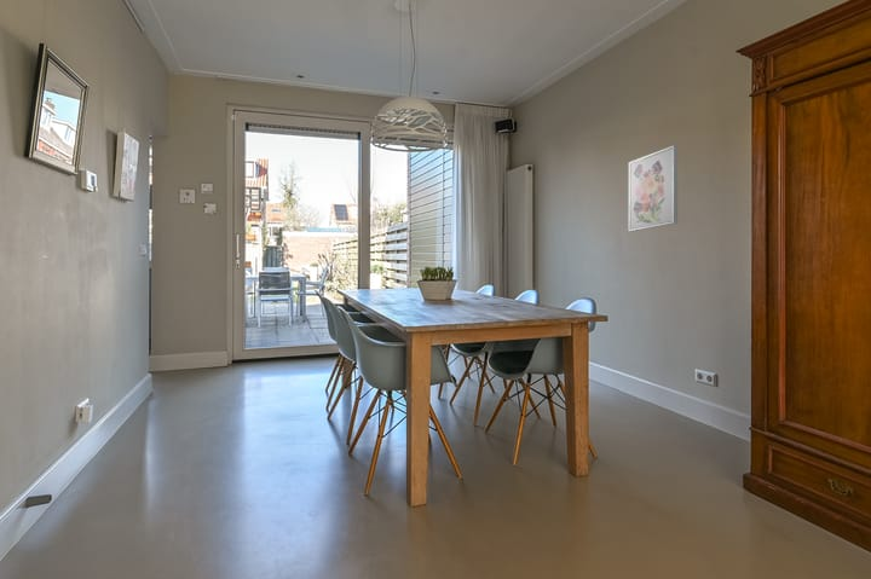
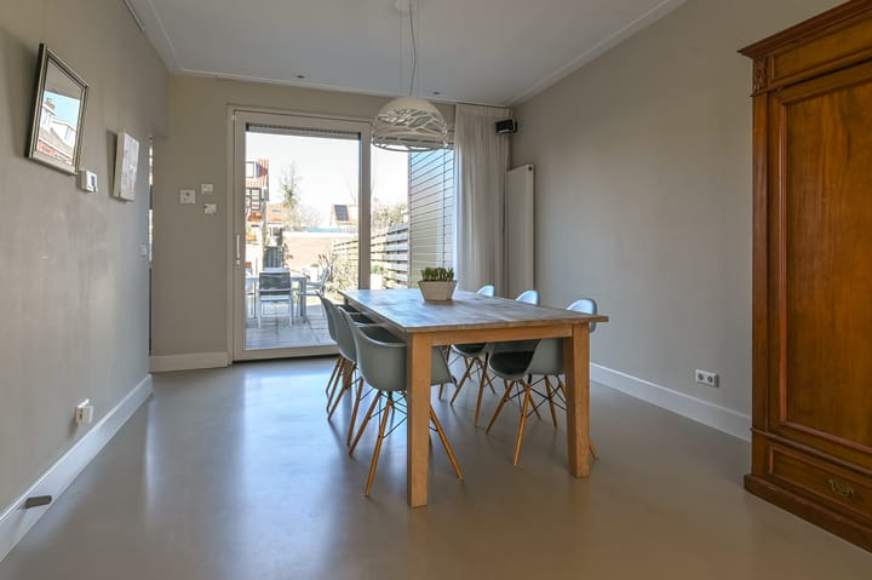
- wall art [628,145,679,232]
